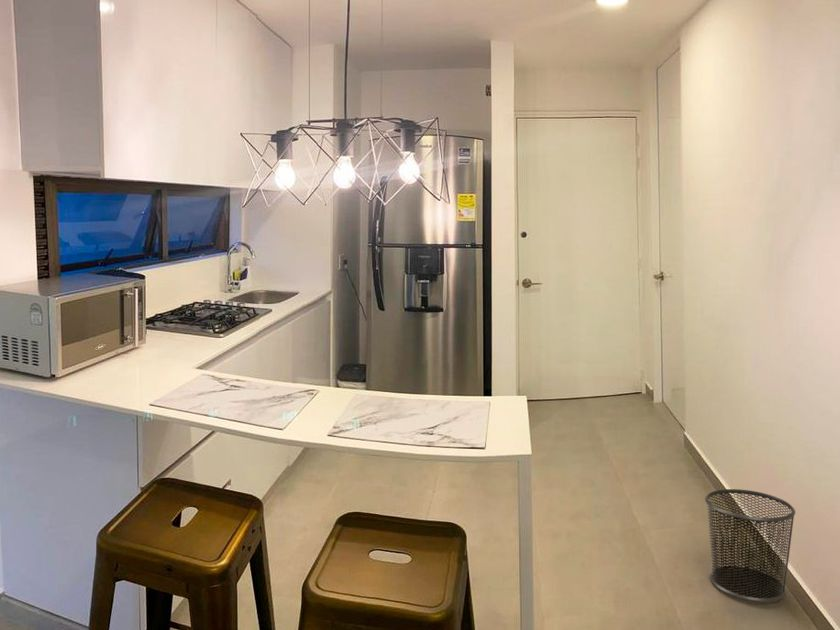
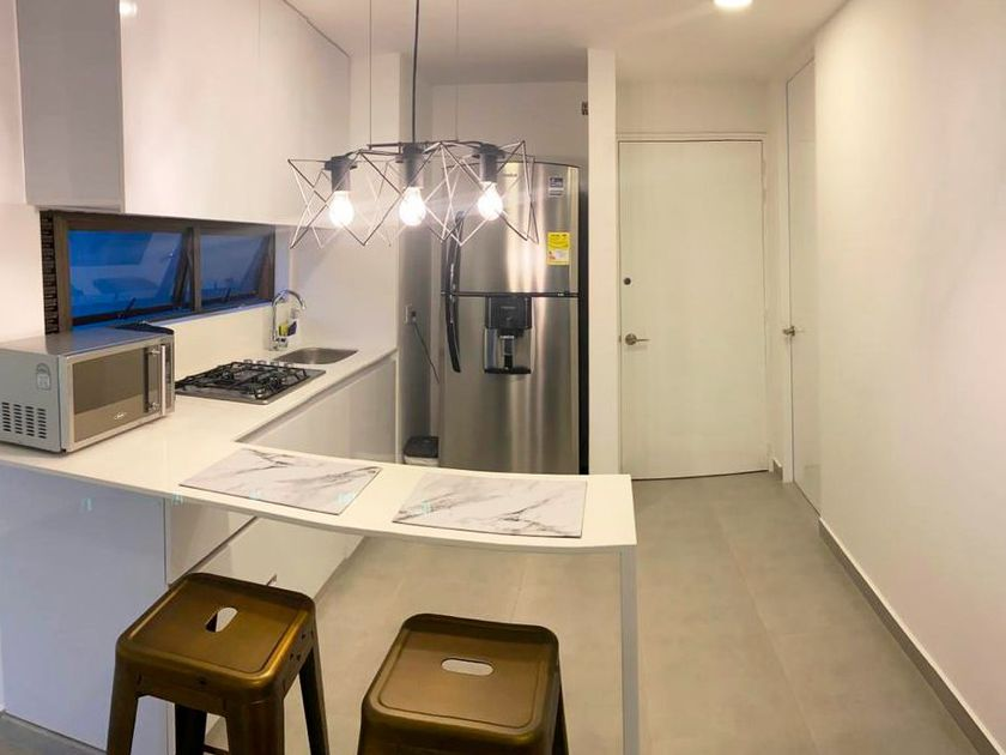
- waste bin [704,488,796,603]
